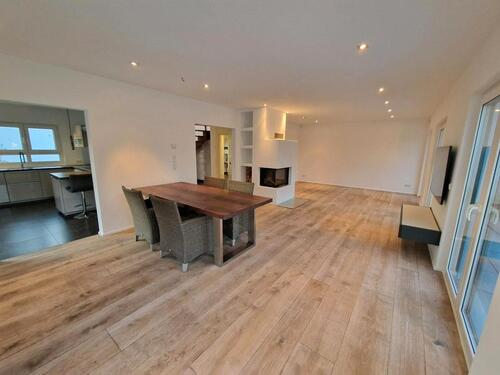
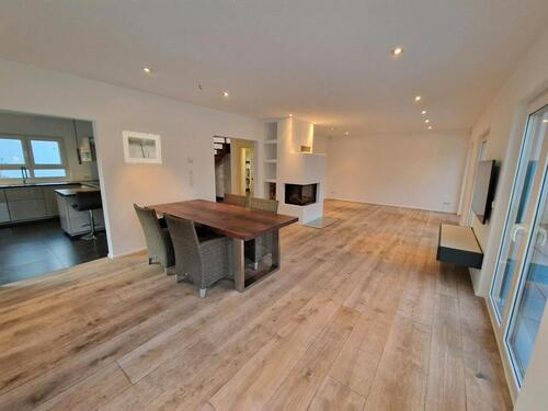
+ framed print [121,129,162,164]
